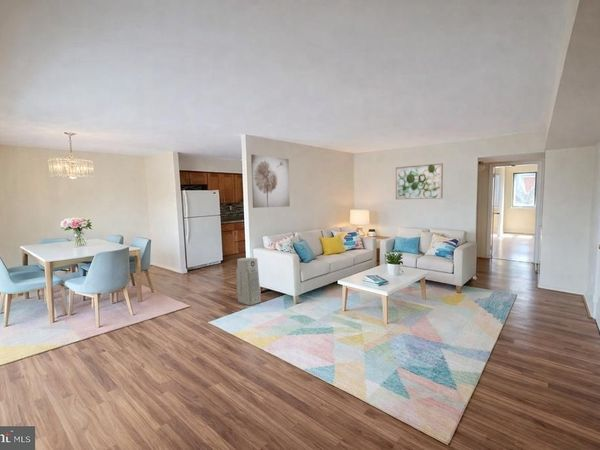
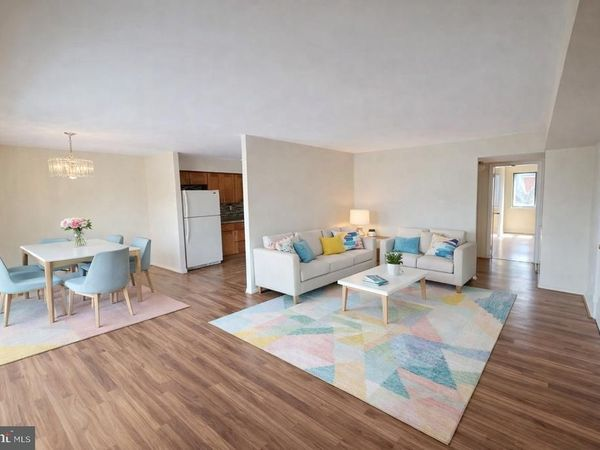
- wall art [250,153,291,209]
- wall art [395,162,444,200]
- air purifier [235,257,262,306]
